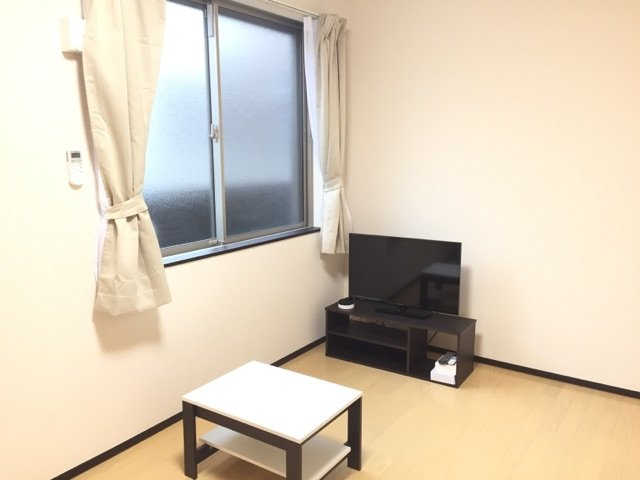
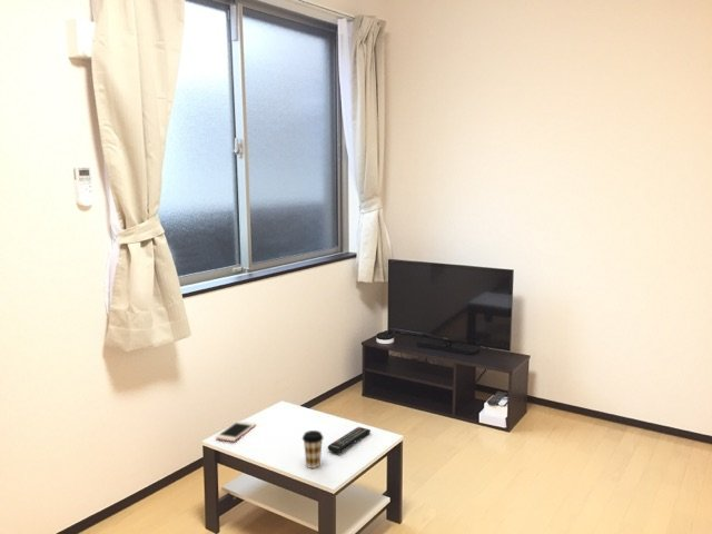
+ cell phone [215,419,257,443]
+ remote control [327,426,372,454]
+ coffee cup [301,429,325,469]
